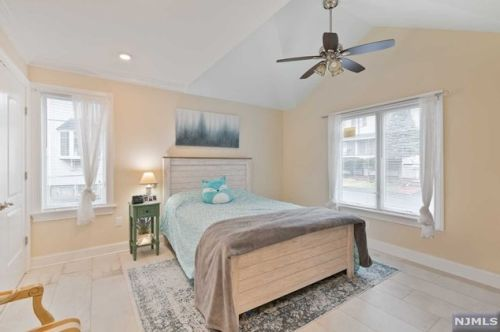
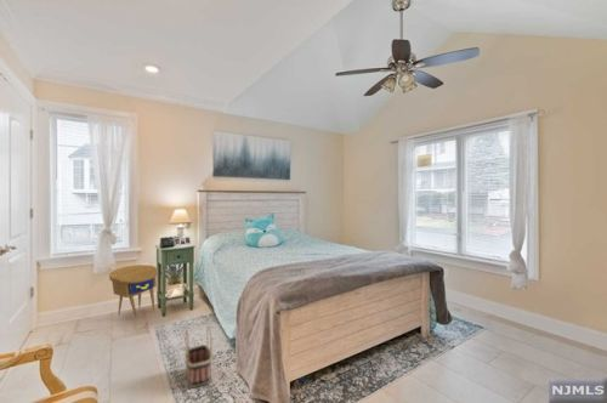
+ side table [108,263,159,319]
+ basket [185,324,214,388]
